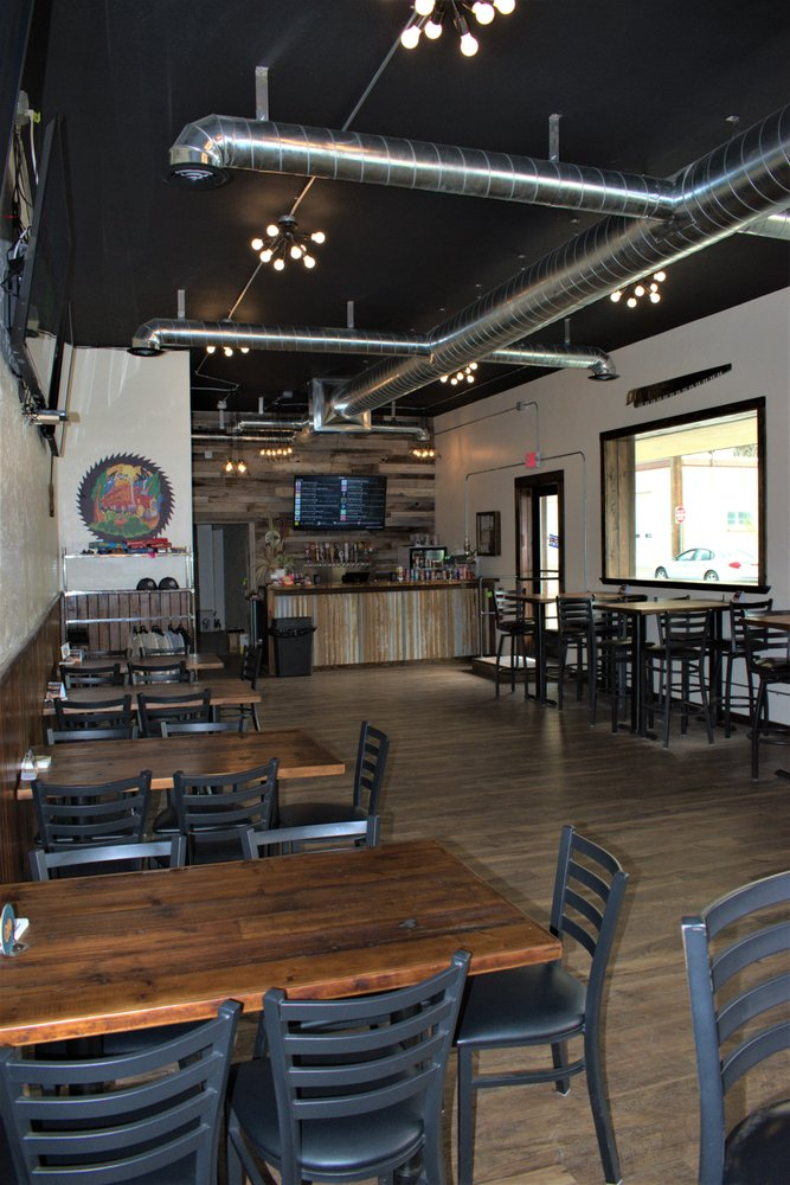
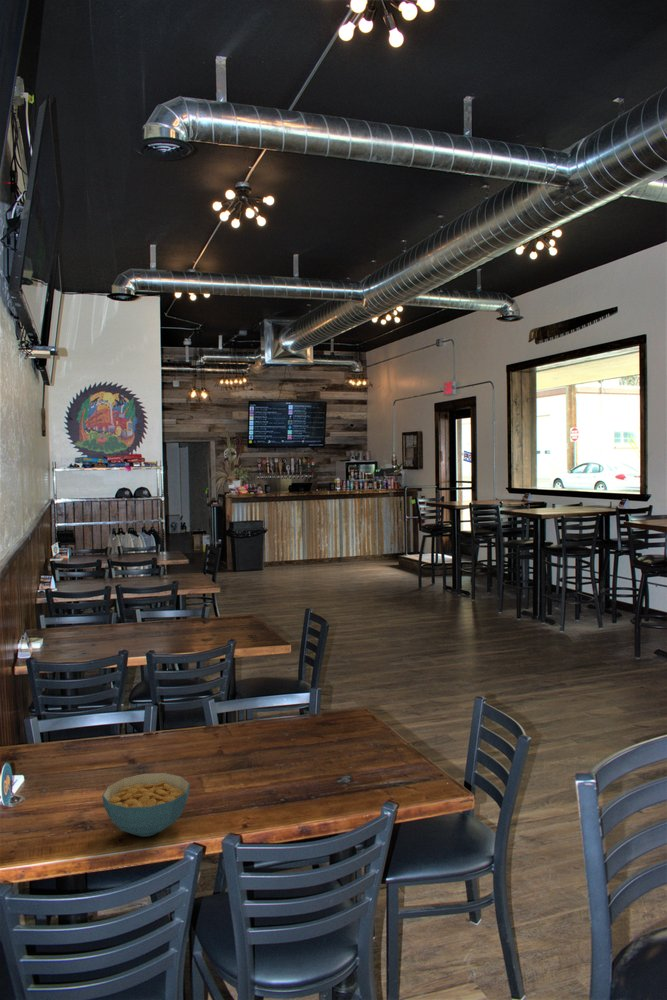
+ cereal bowl [101,772,191,837]
